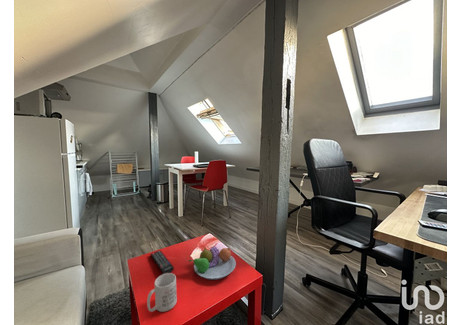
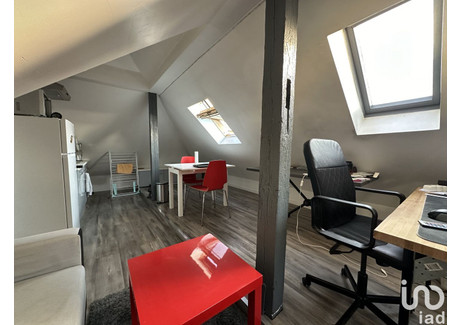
- fruit bowl [188,246,237,281]
- mug [146,272,178,313]
- remote control [149,249,175,274]
